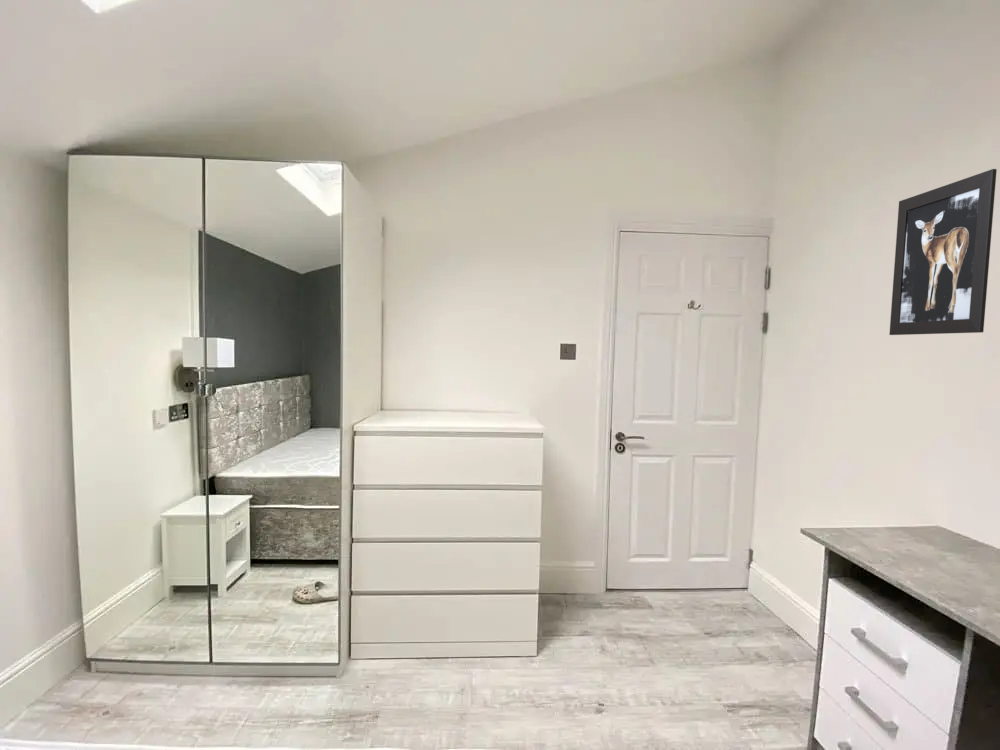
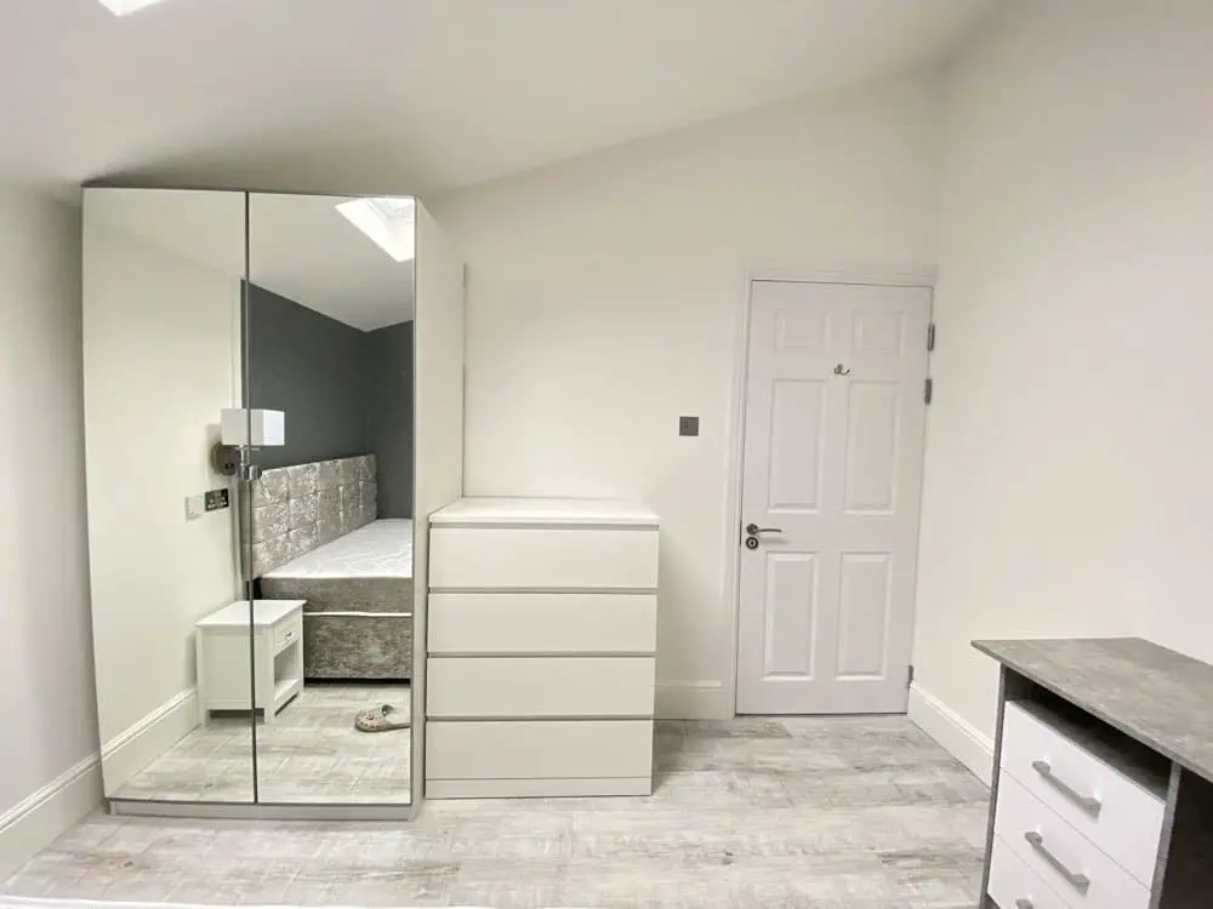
- wall art [888,168,998,336]
